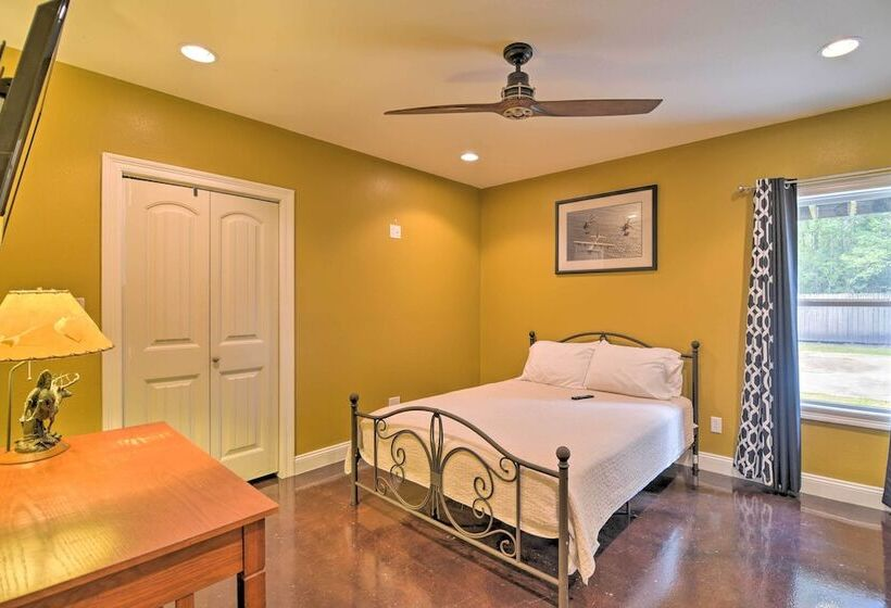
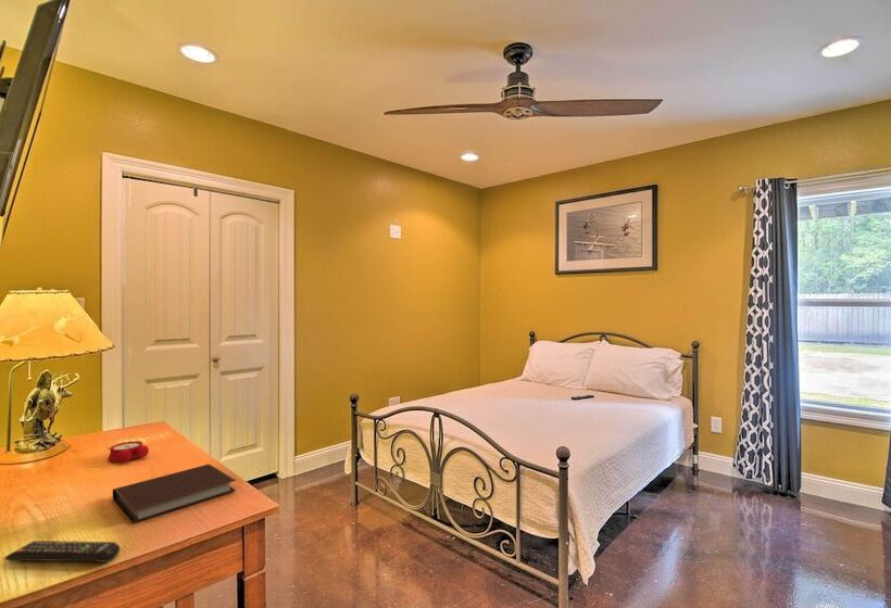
+ remote control [3,540,121,562]
+ alarm clock [106,441,150,464]
+ notebook [112,464,237,524]
